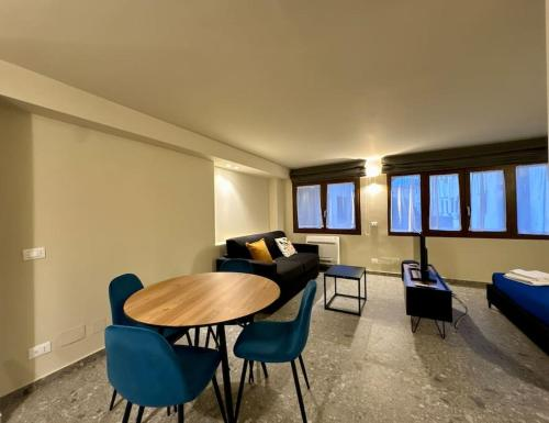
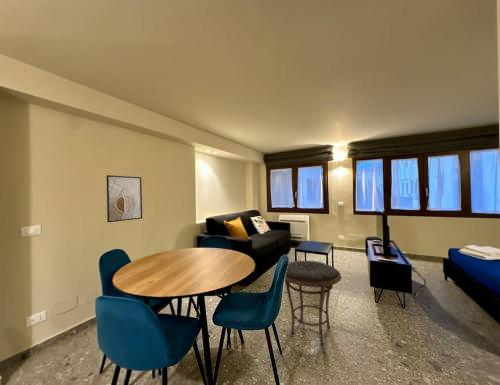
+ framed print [105,174,143,223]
+ side table [283,259,342,345]
